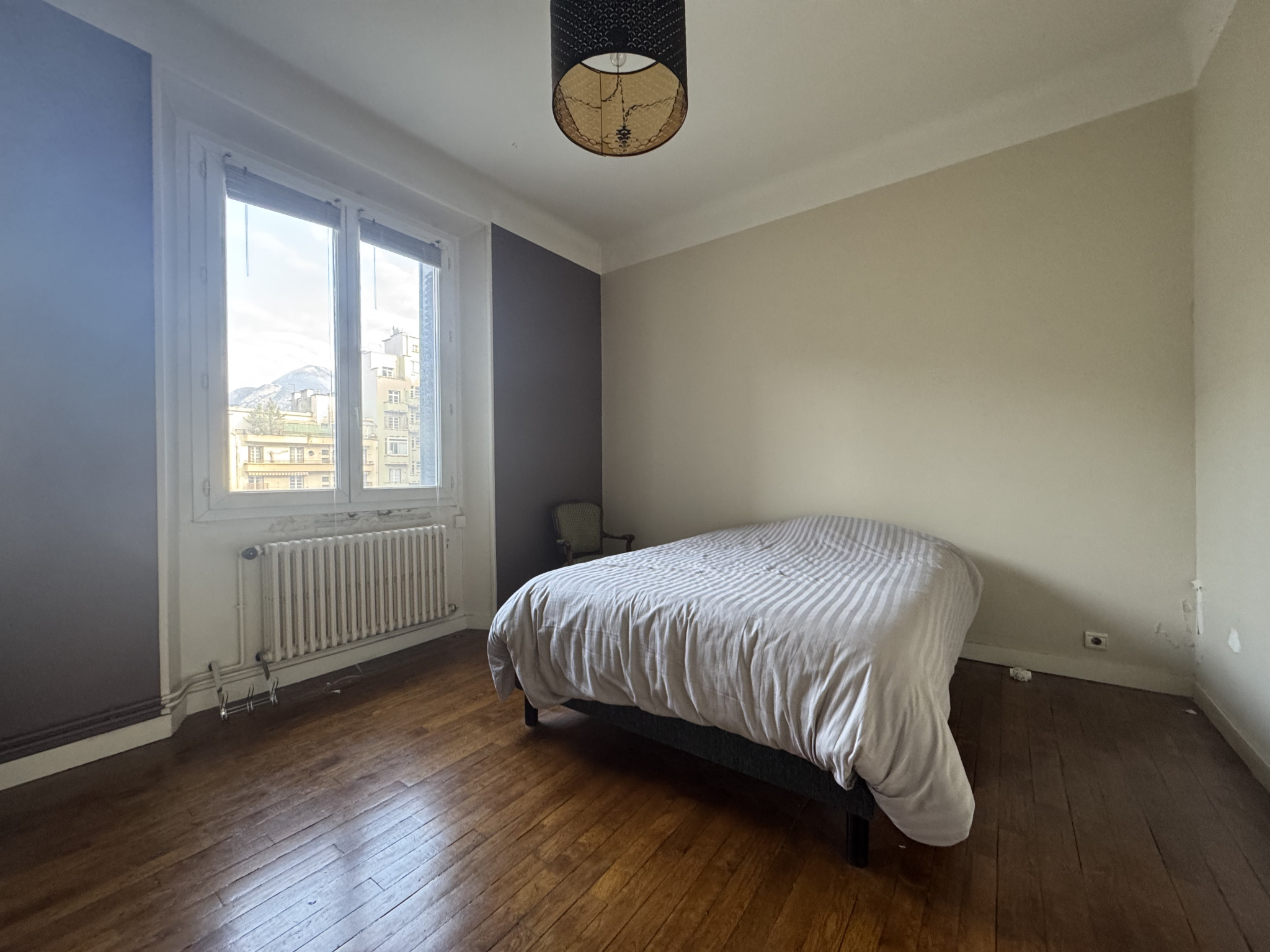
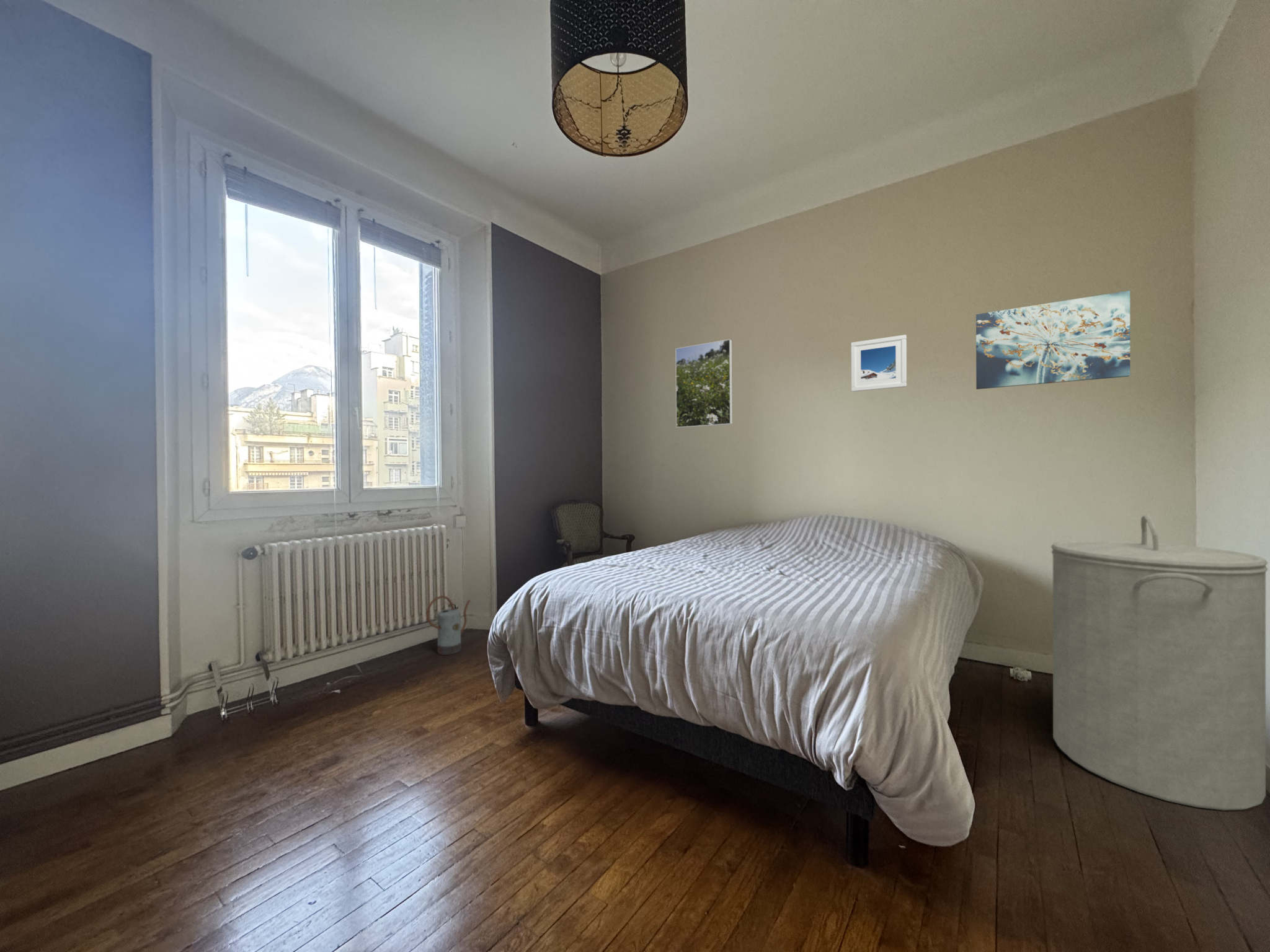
+ wall art [975,290,1130,390]
+ watering can [425,595,471,656]
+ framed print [850,334,907,392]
+ laundry hamper [1050,514,1269,811]
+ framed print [675,338,733,428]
